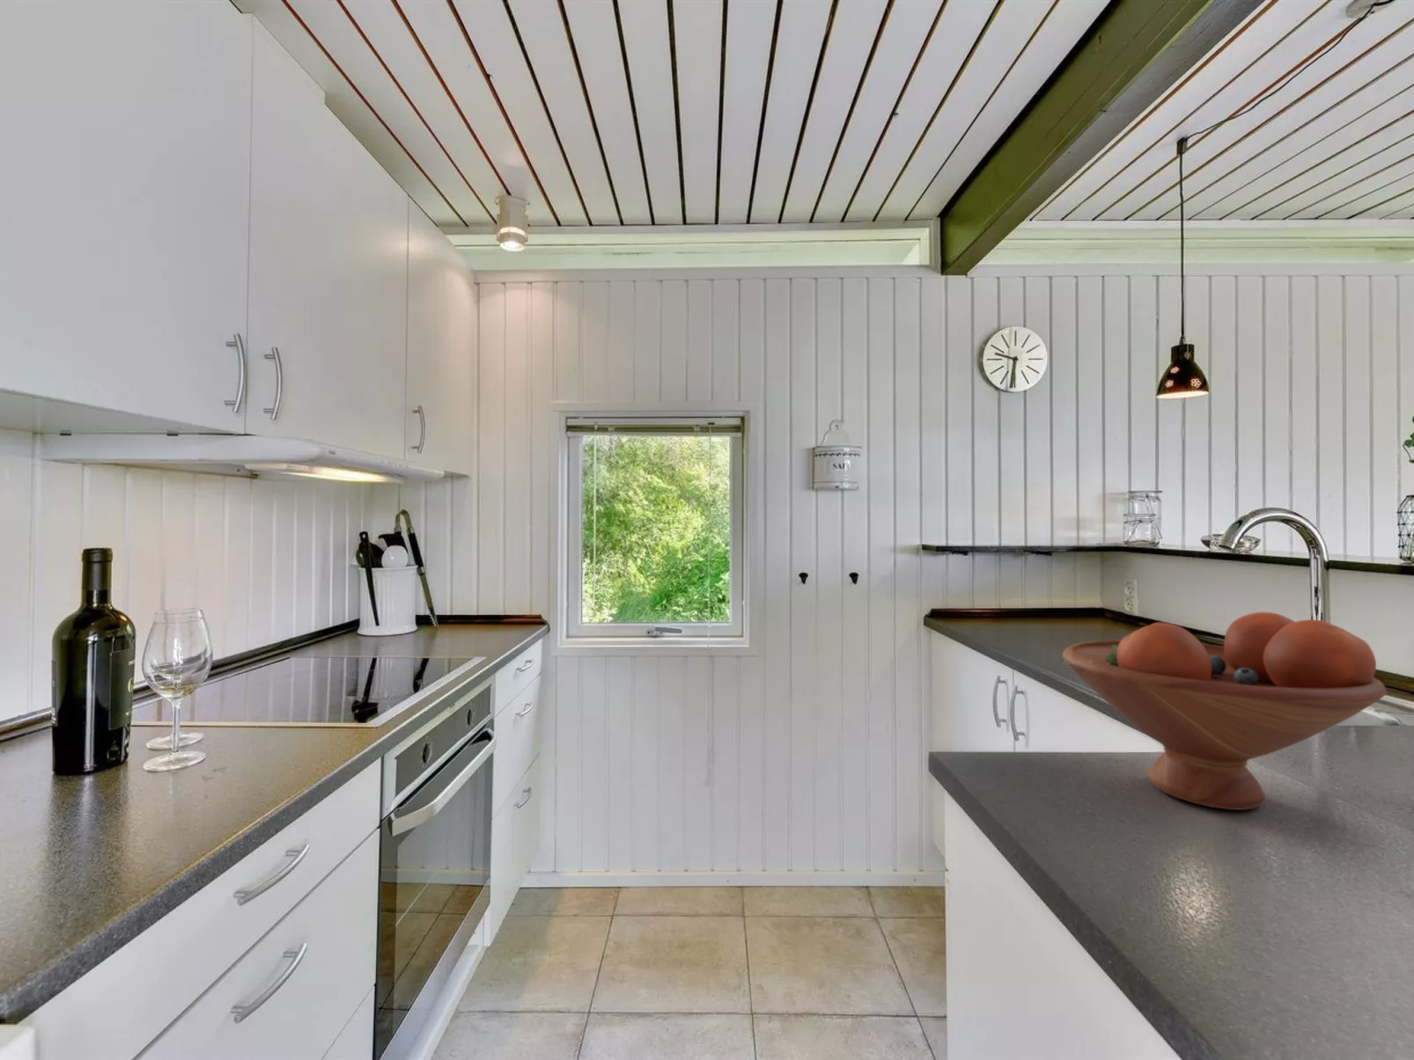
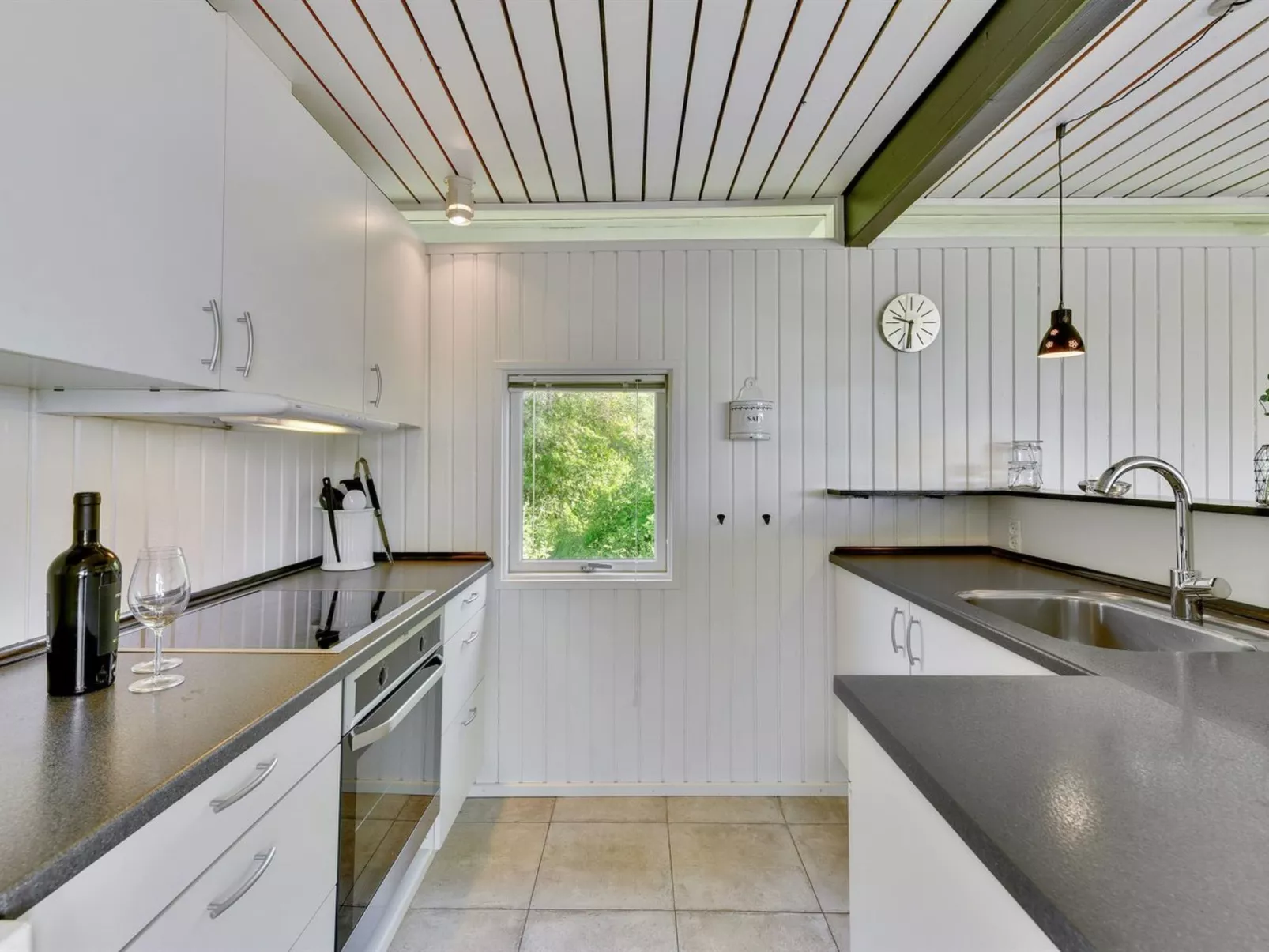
- fruit bowl [1062,611,1387,811]
